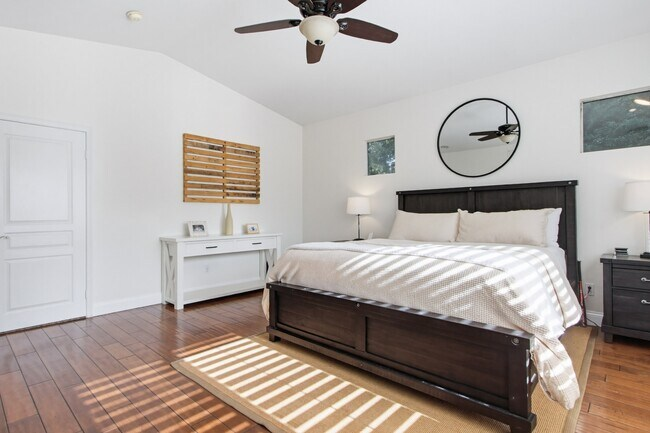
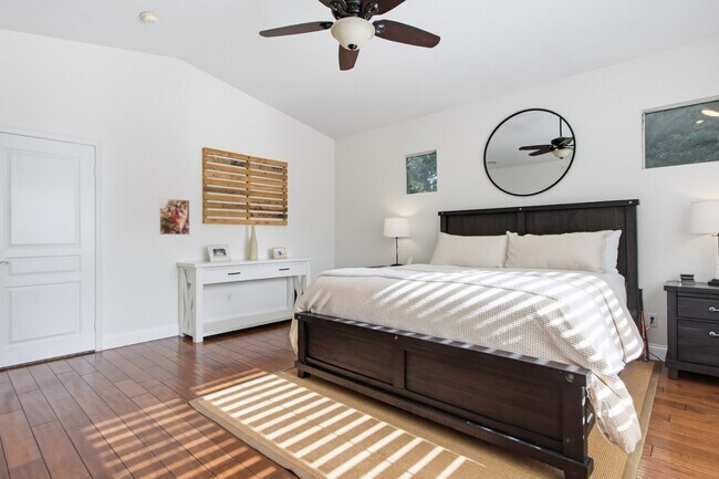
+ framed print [158,197,190,236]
